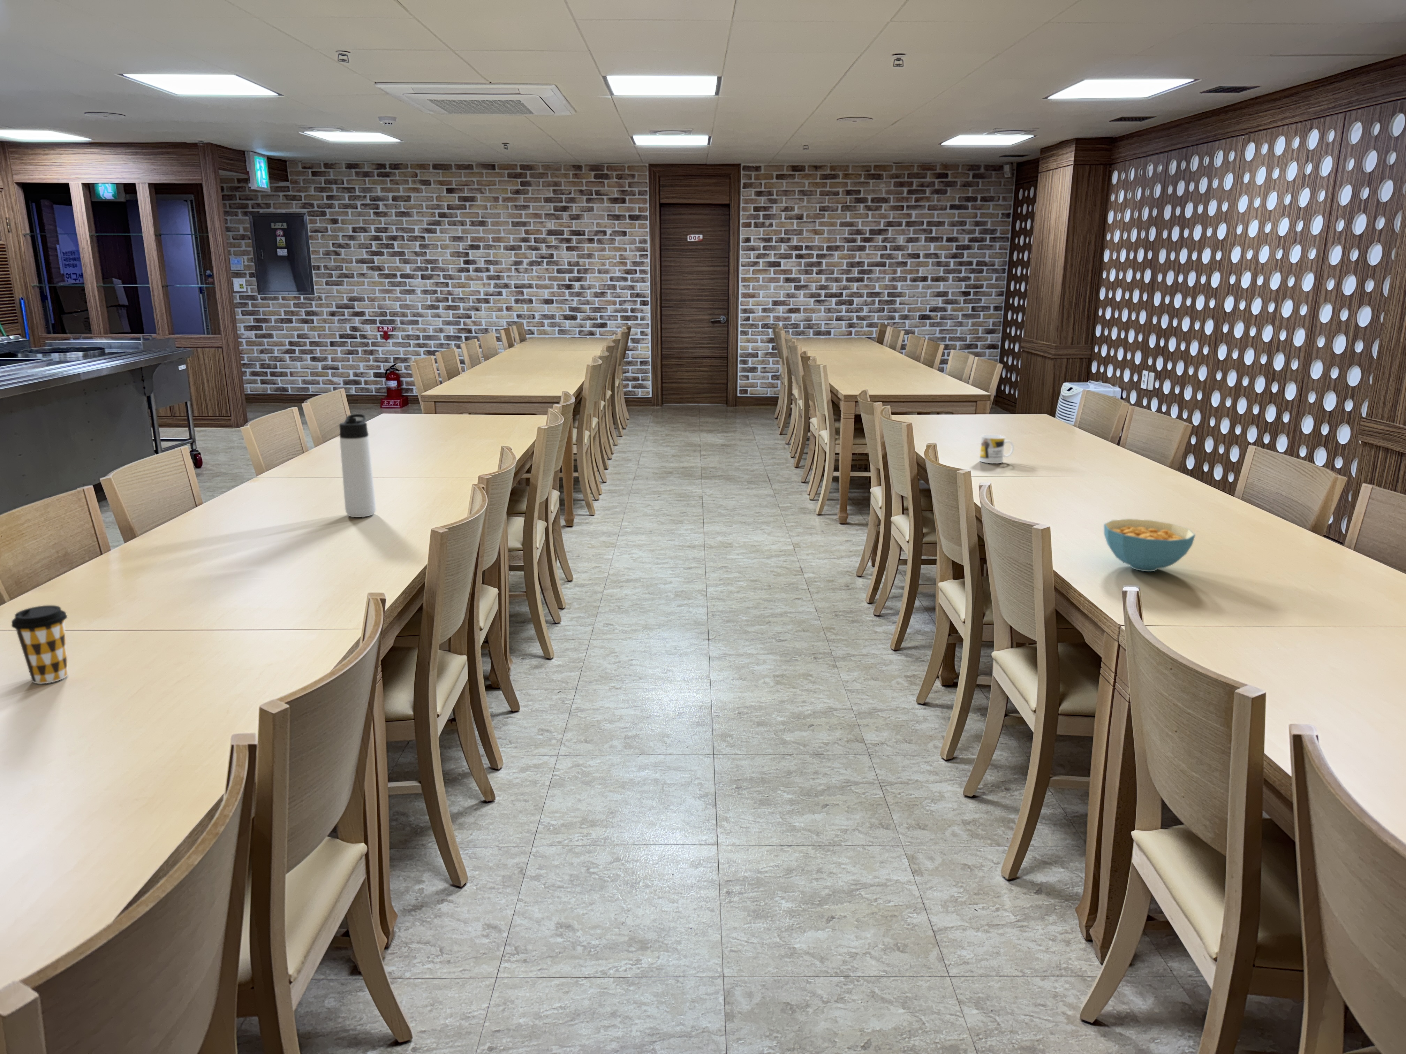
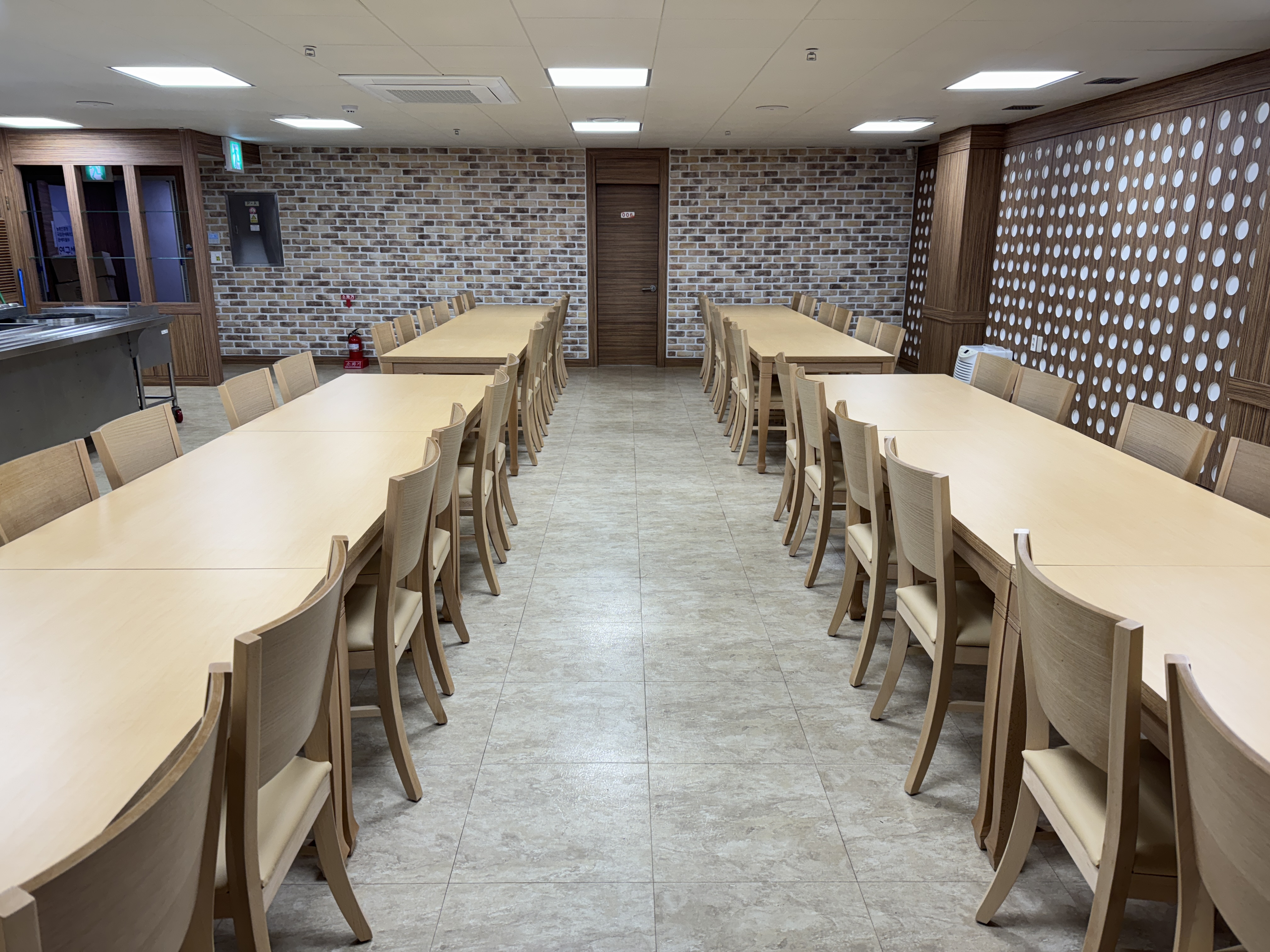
- mug [979,434,1014,464]
- thermos bottle [339,413,376,517]
- coffee cup [11,606,69,684]
- cereal bowl [1104,518,1196,572]
